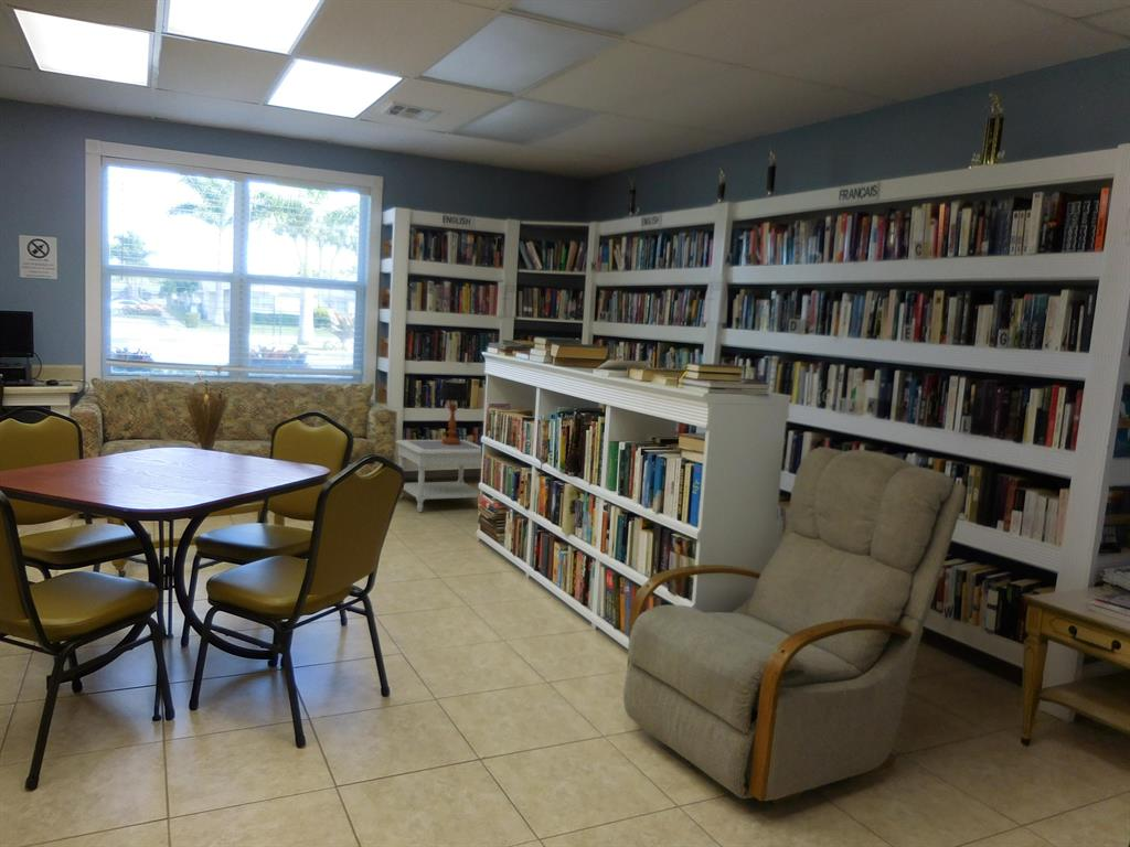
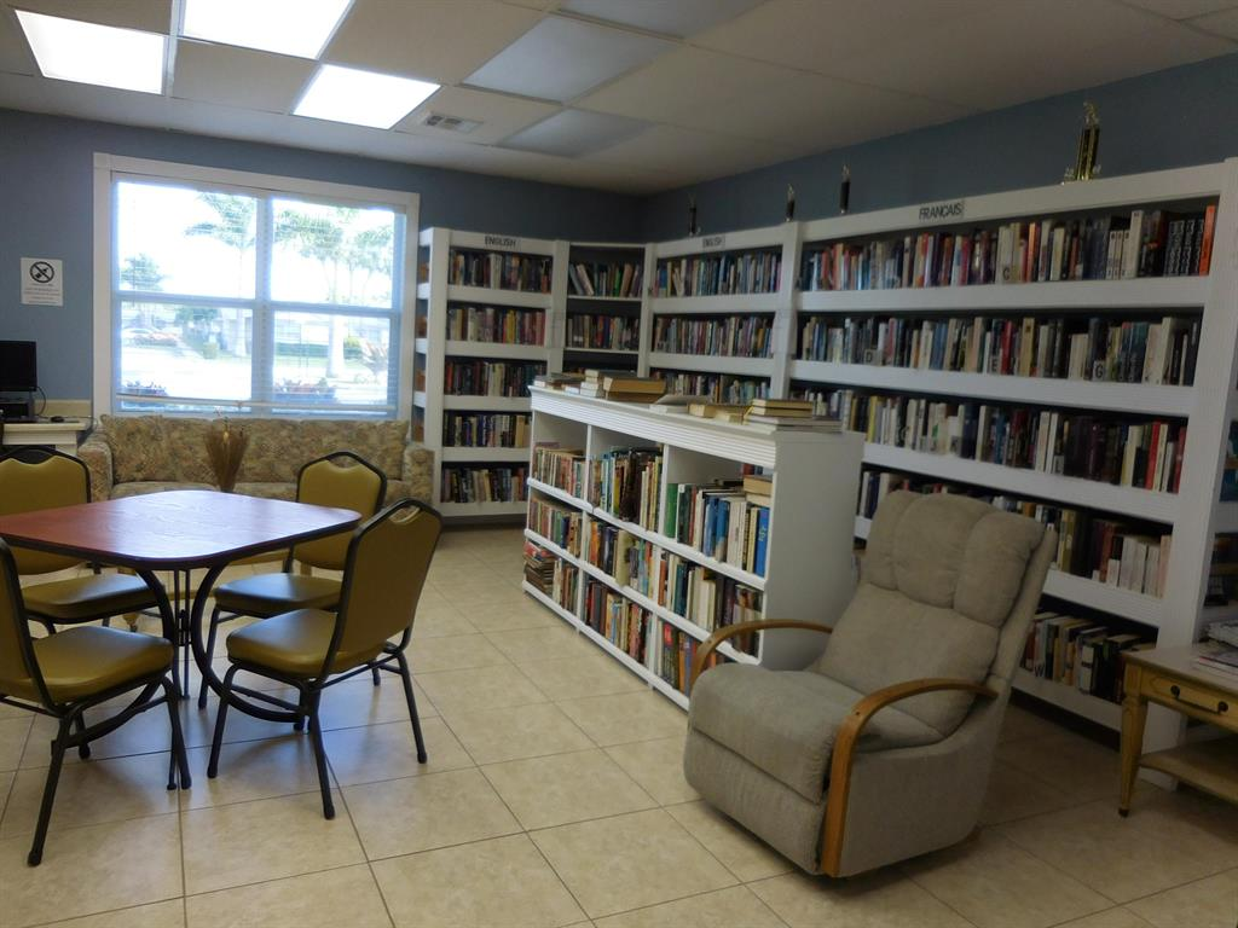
- side table [394,439,482,513]
- table lamp [437,379,470,444]
